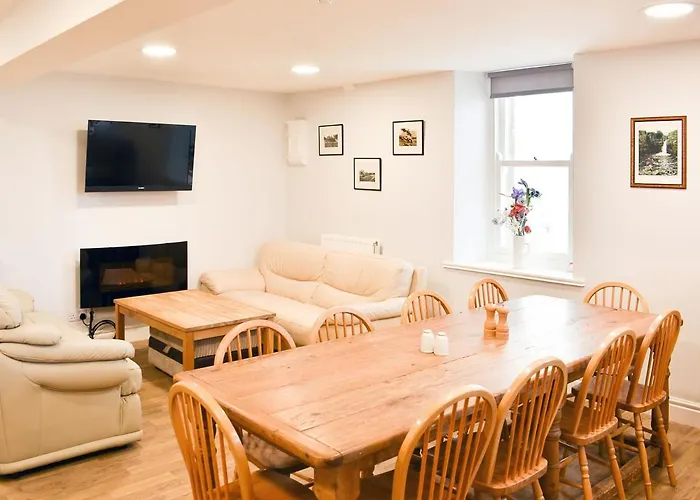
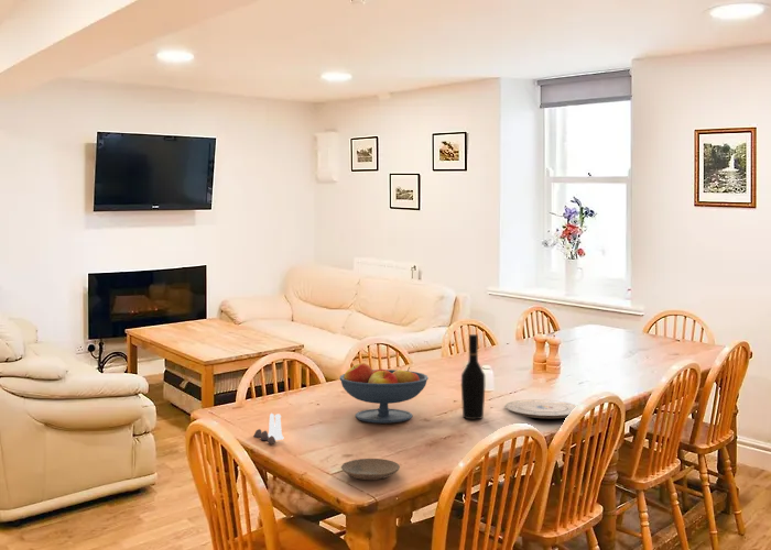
+ plate [504,399,577,419]
+ fruit bowl [338,362,430,425]
+ salt and pepper shaker set [252,413,284,444]
+ wine bottle [460,333,486,420]
+ plate [340,458,401,481]
